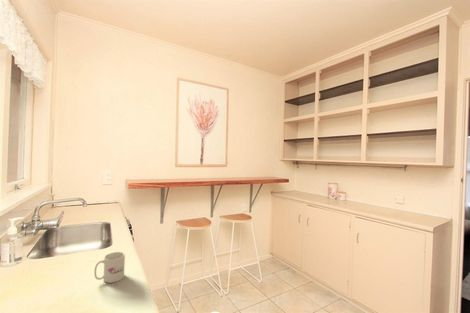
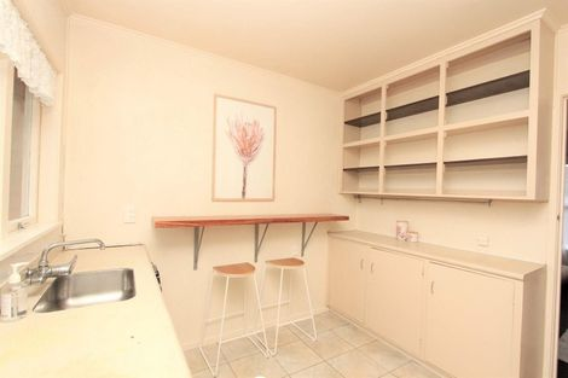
- mug [93,251,126,284]
